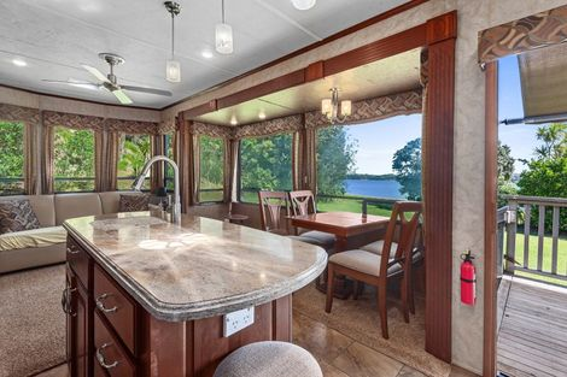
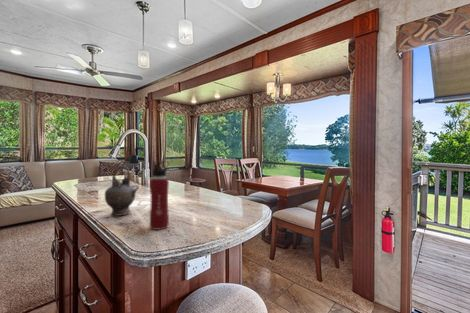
+ water bottle [149,160,170,231]
+ teapot [104,165,140,217]
